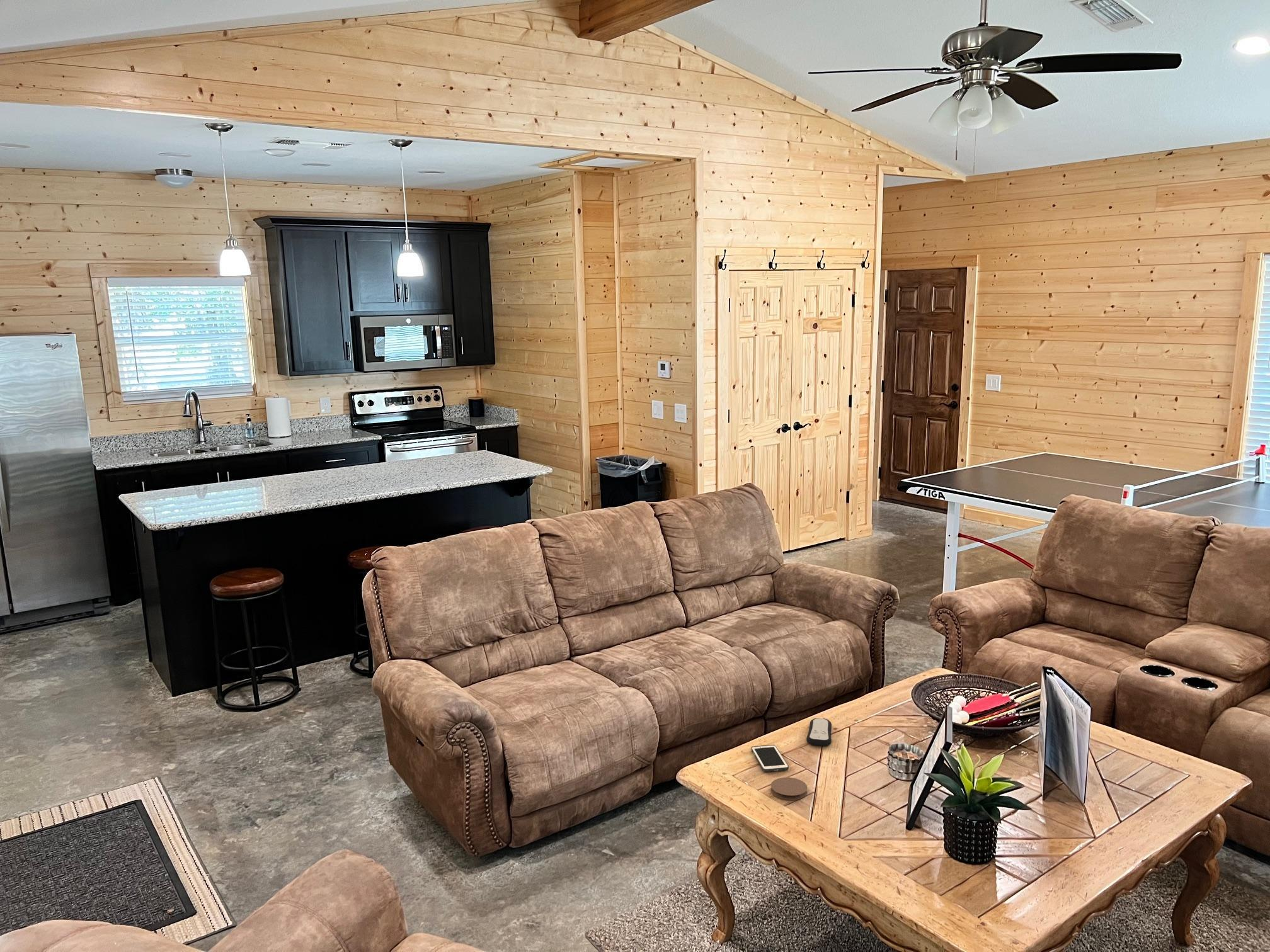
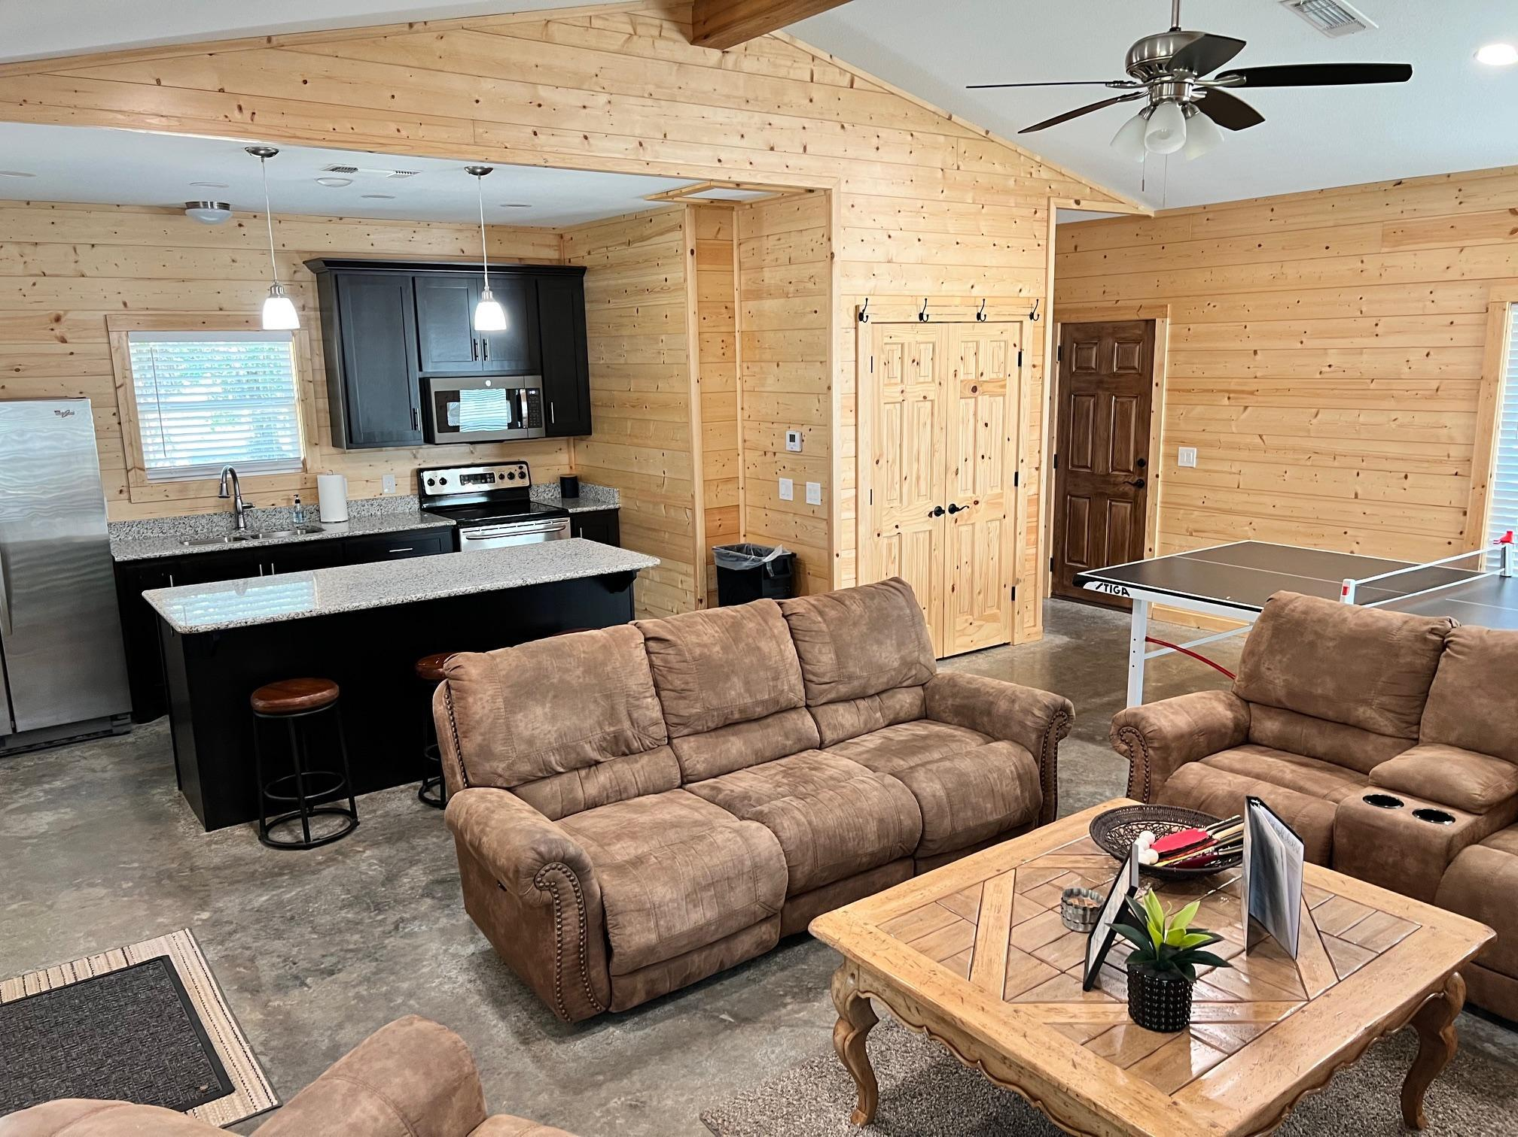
- remote control [806,717,832,747]
- coaster [770,777,808,801]
- cell phone [751,744,789,773]
